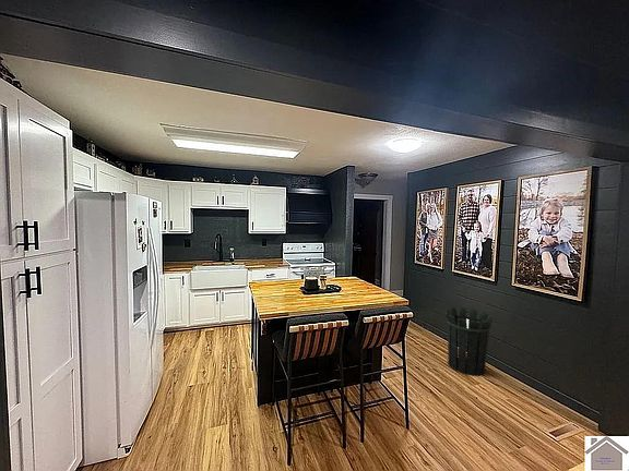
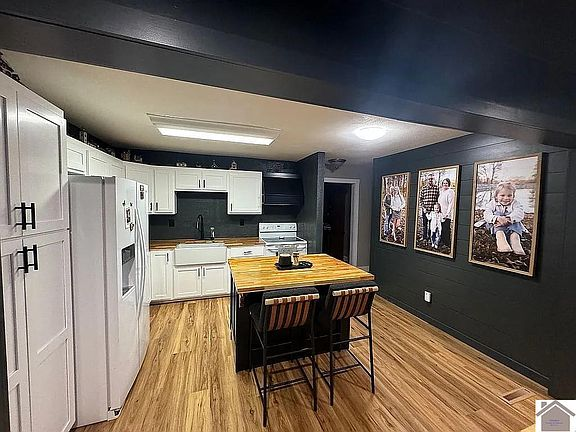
- waste bin [443,306,495,377]
